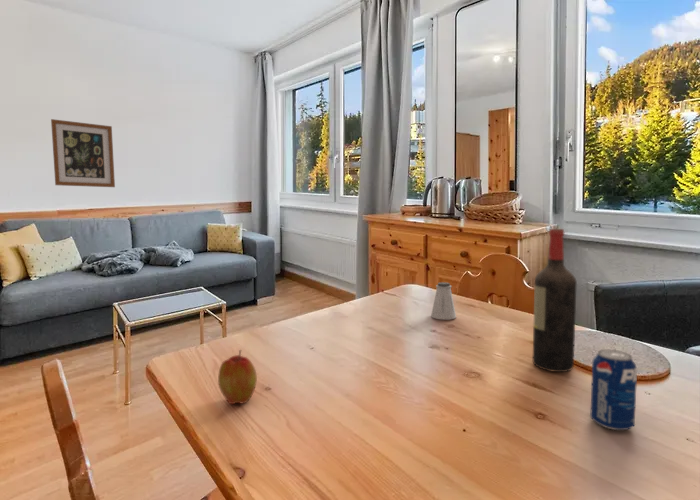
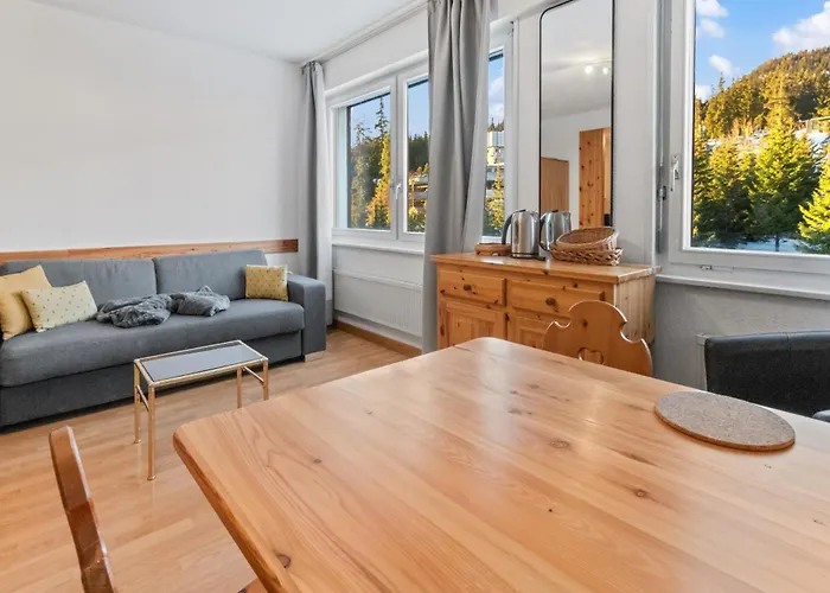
- wall art [50,118,116,188]
- wine bottle [532,228,578,373]
- beverage can [589,349,638,431]
- apple [217,349,258,405]
- saltshaker [430,281,457,321]
